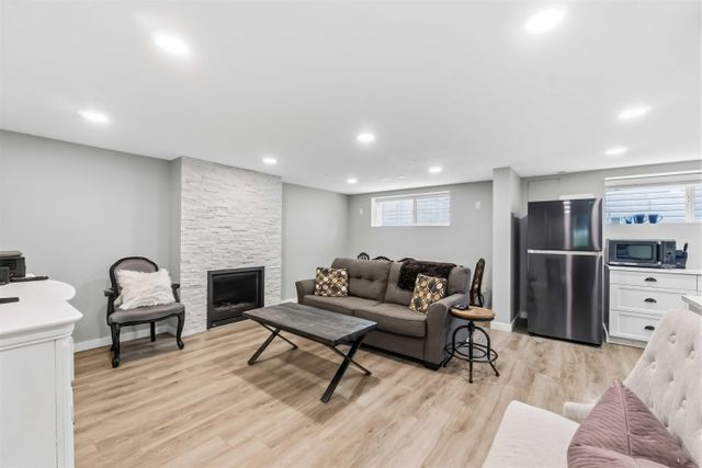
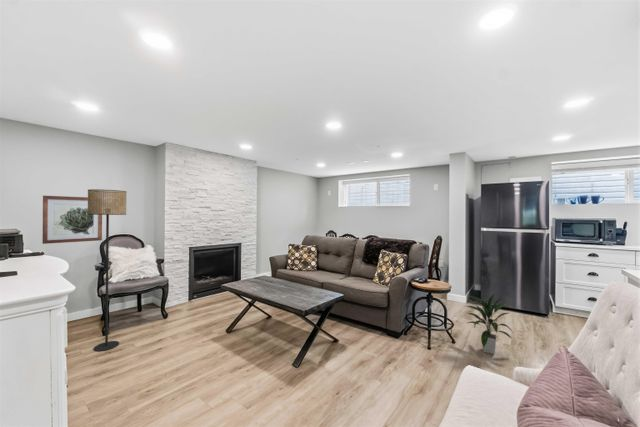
+ floor lamp [87,188,127,352]
+ wall art [41,195,103,245]
+ indoor plant [465,292,515,355]
